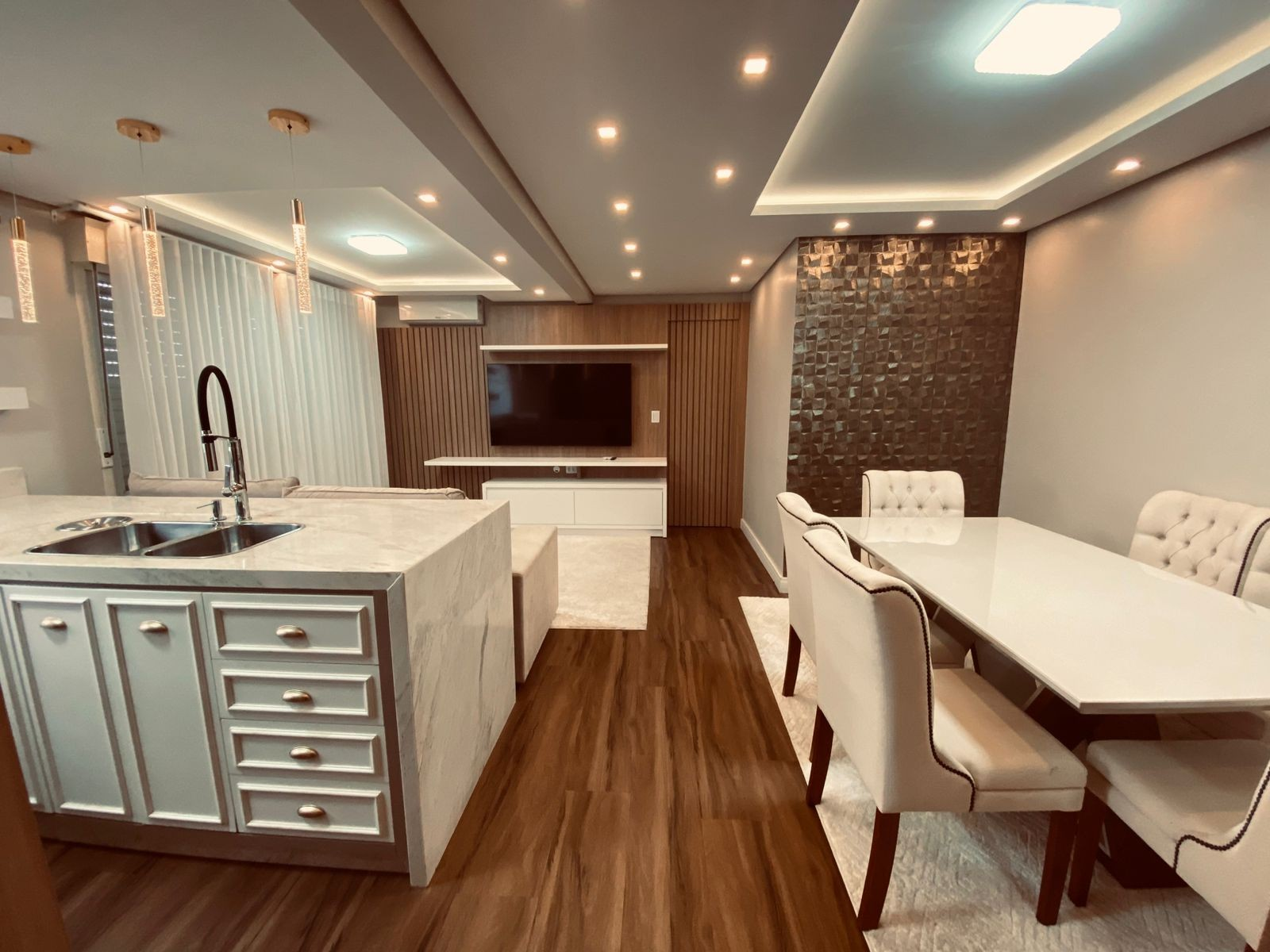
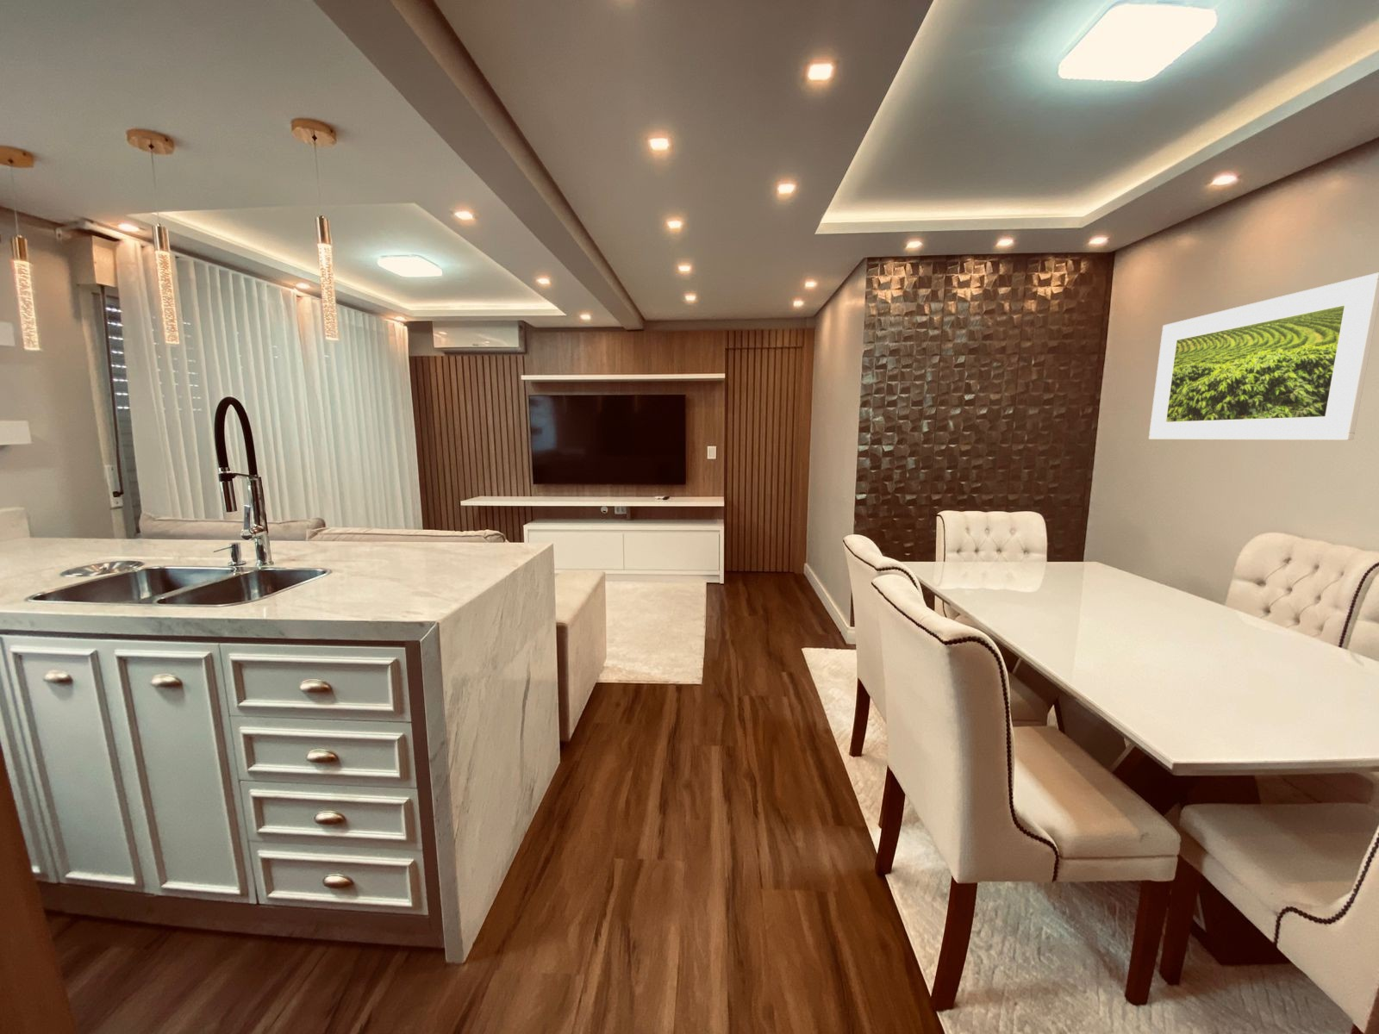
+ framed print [1148,273,1379,441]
